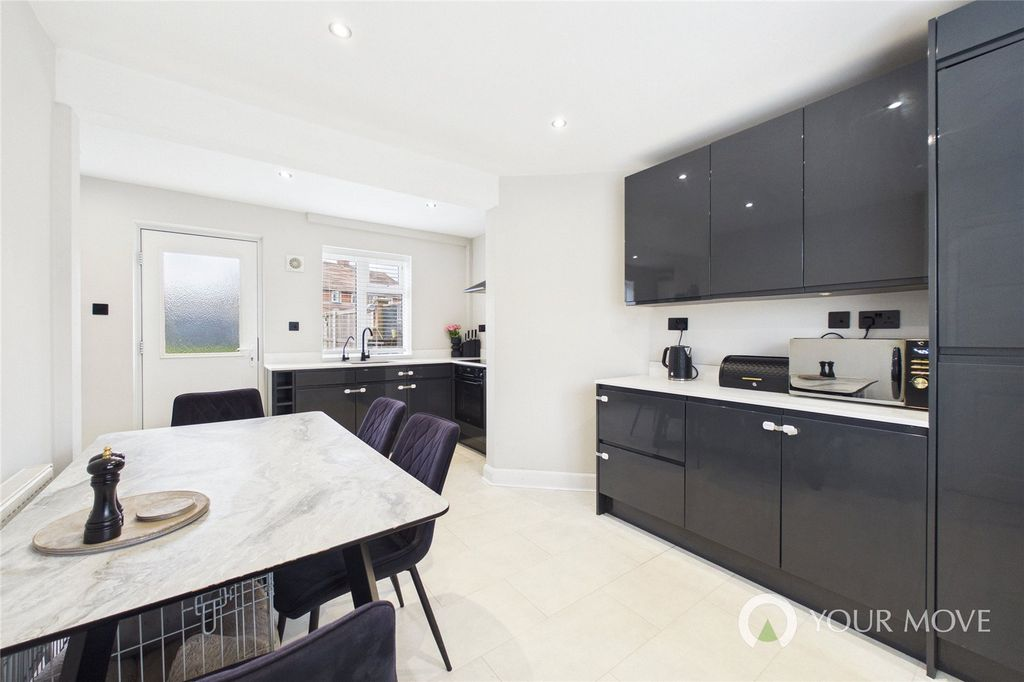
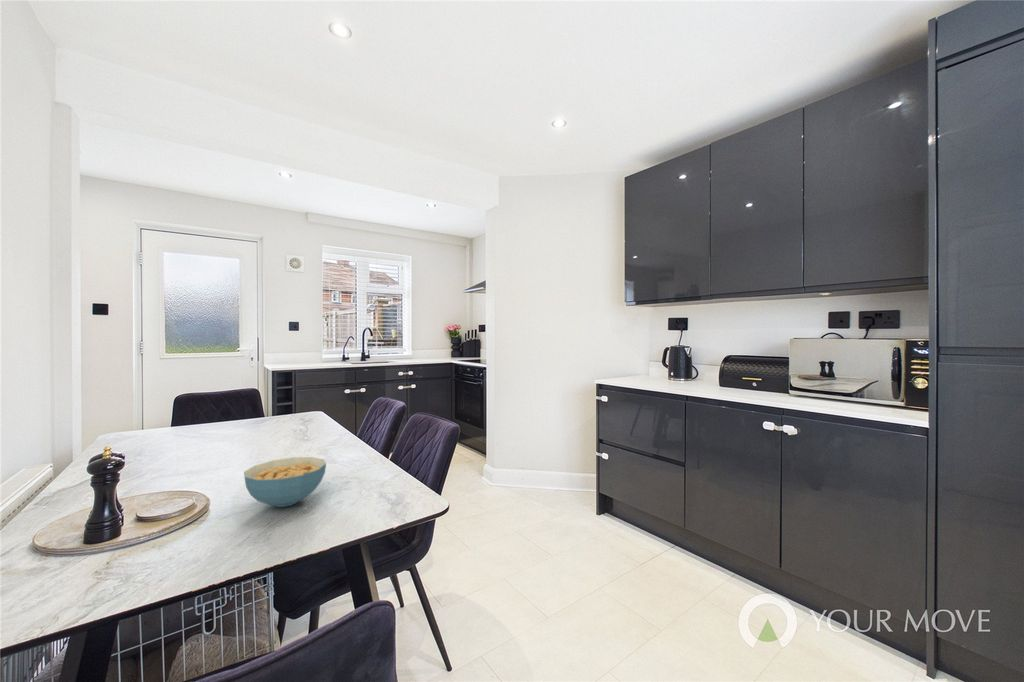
+ cereal bowl [243,456,327,508]
